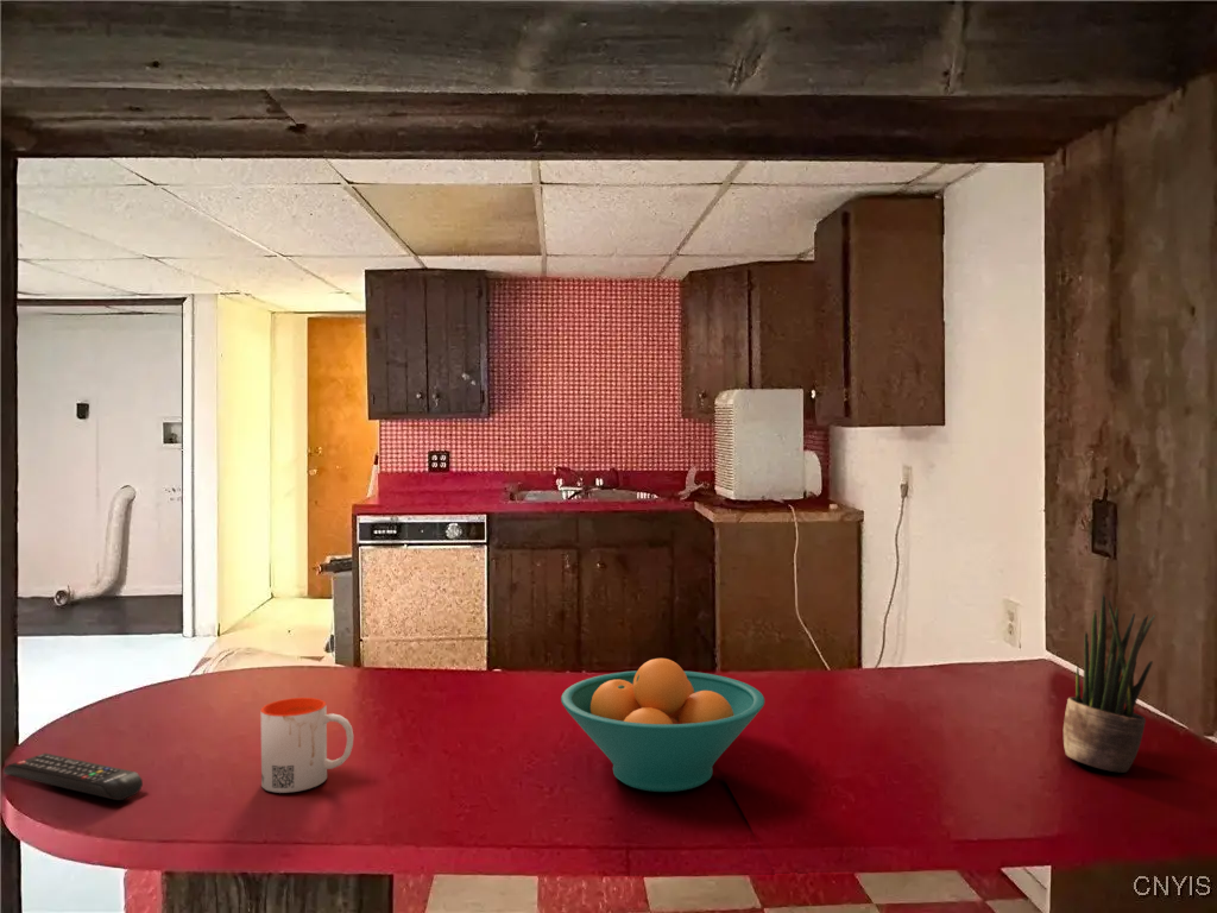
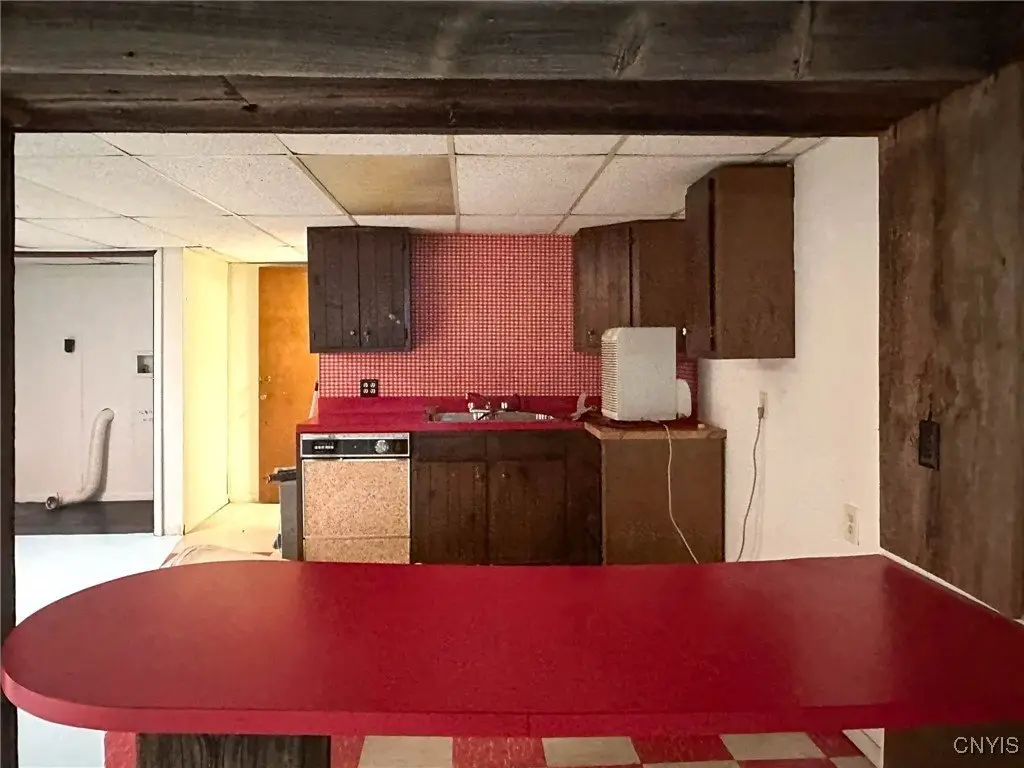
- mug [260,697,354,794]
- remote control [2,753,144,801]
- potted plant [1062,592,1156,774]
- fruit bowl [560,657,765,793]
